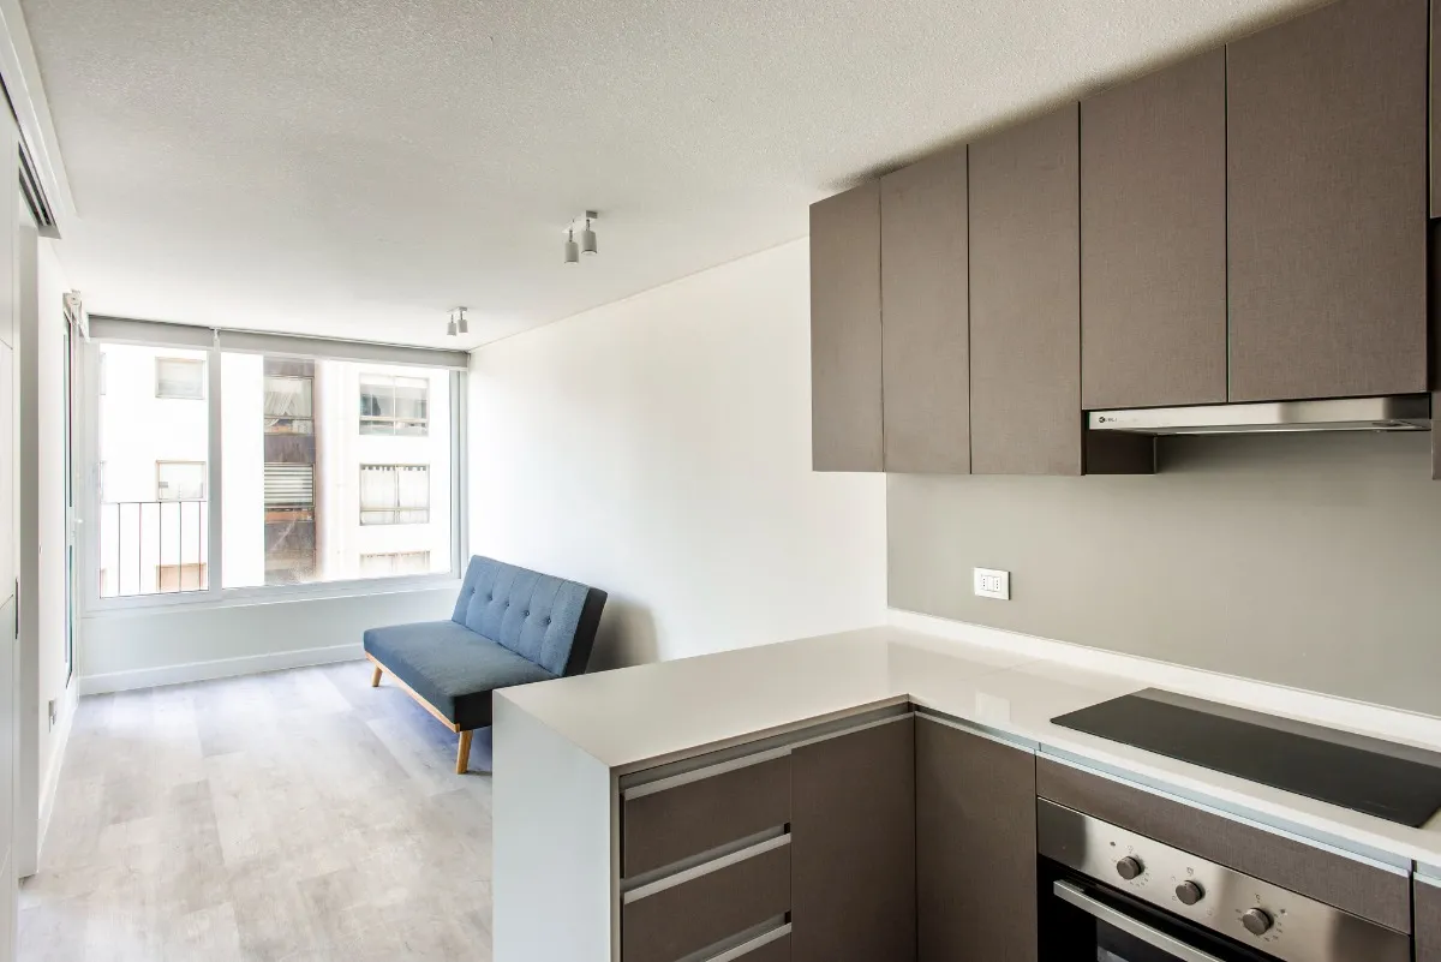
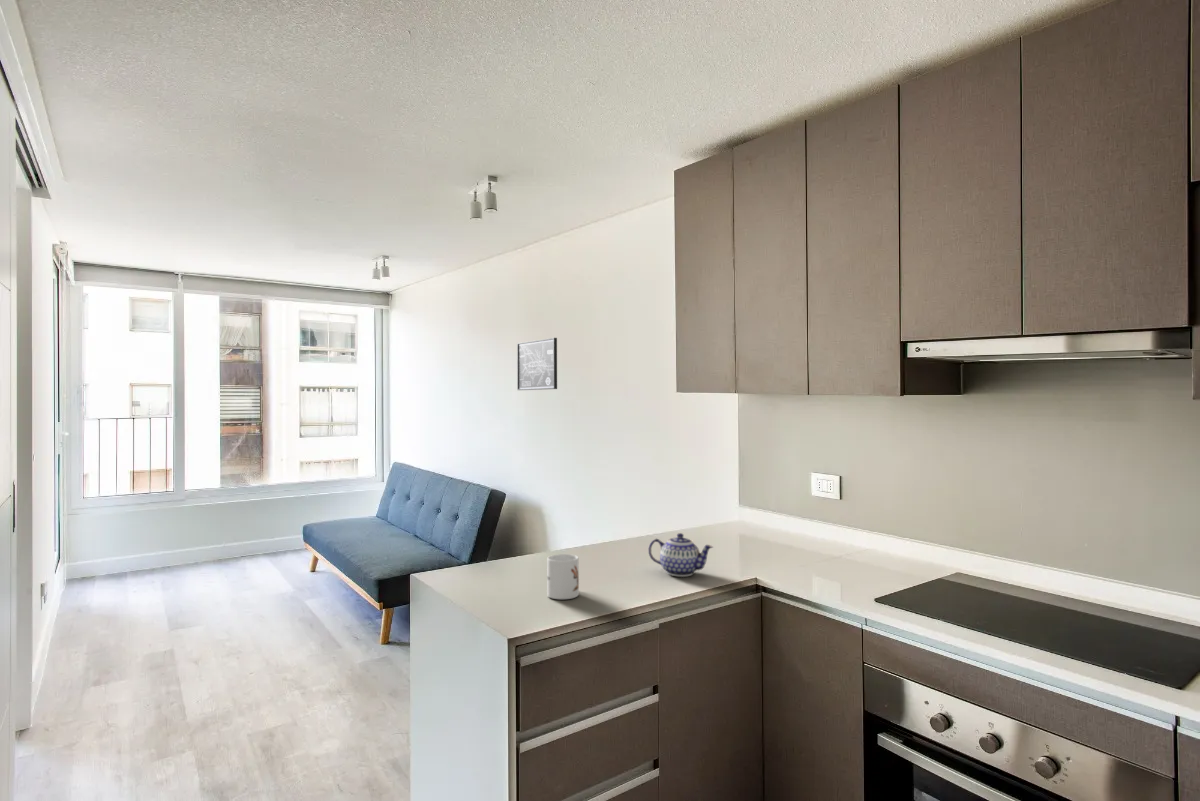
+ mug [546,553,580,600]
+ wall art [516,337,558,391]
+ teapot [648,532,714,578]
